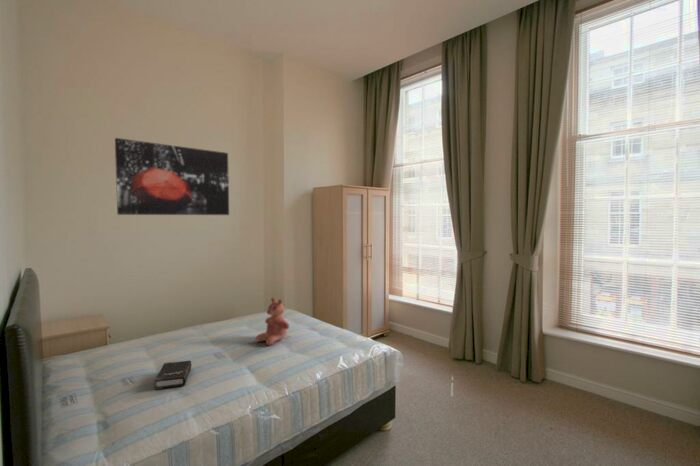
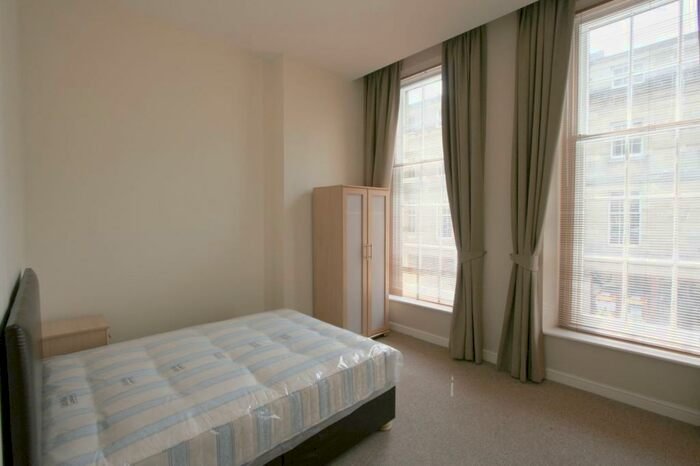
- hardback book [154,360,192,391]
- teddy bear [255,297,290,346]
- wall art [114,137,230,216]
